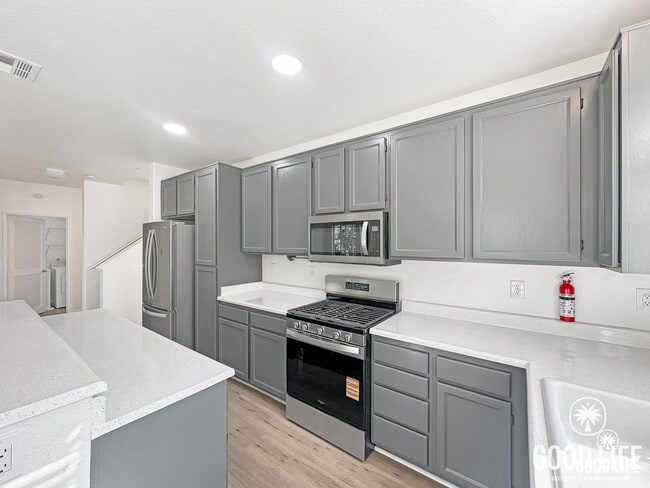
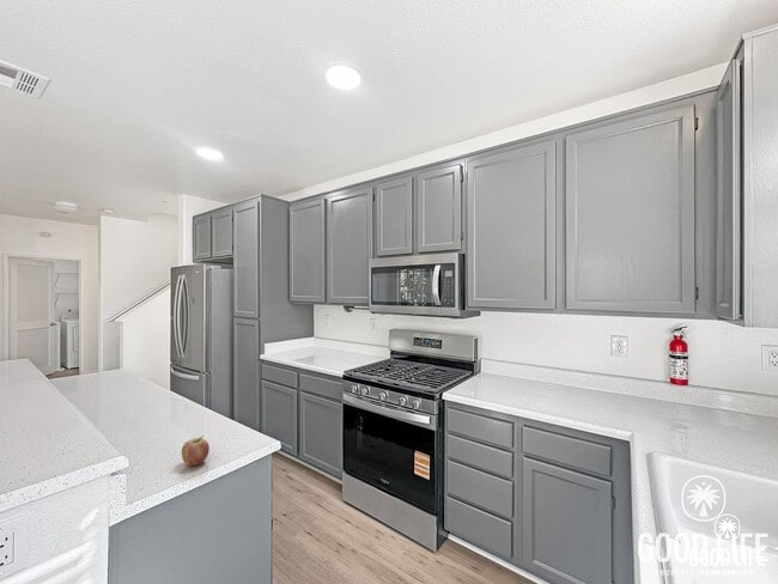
+ fruit [181,434,211,467]
